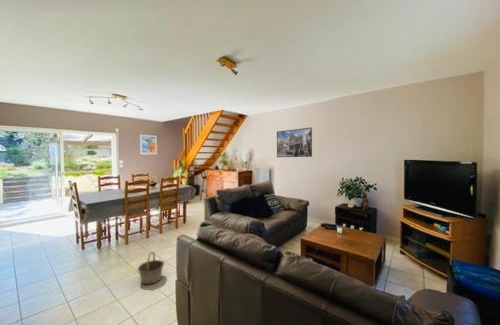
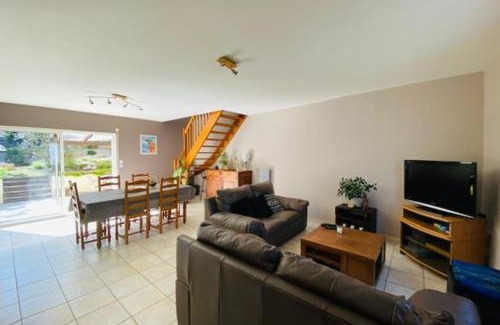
- basket [137,251,165,285]
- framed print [276,126,313,158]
